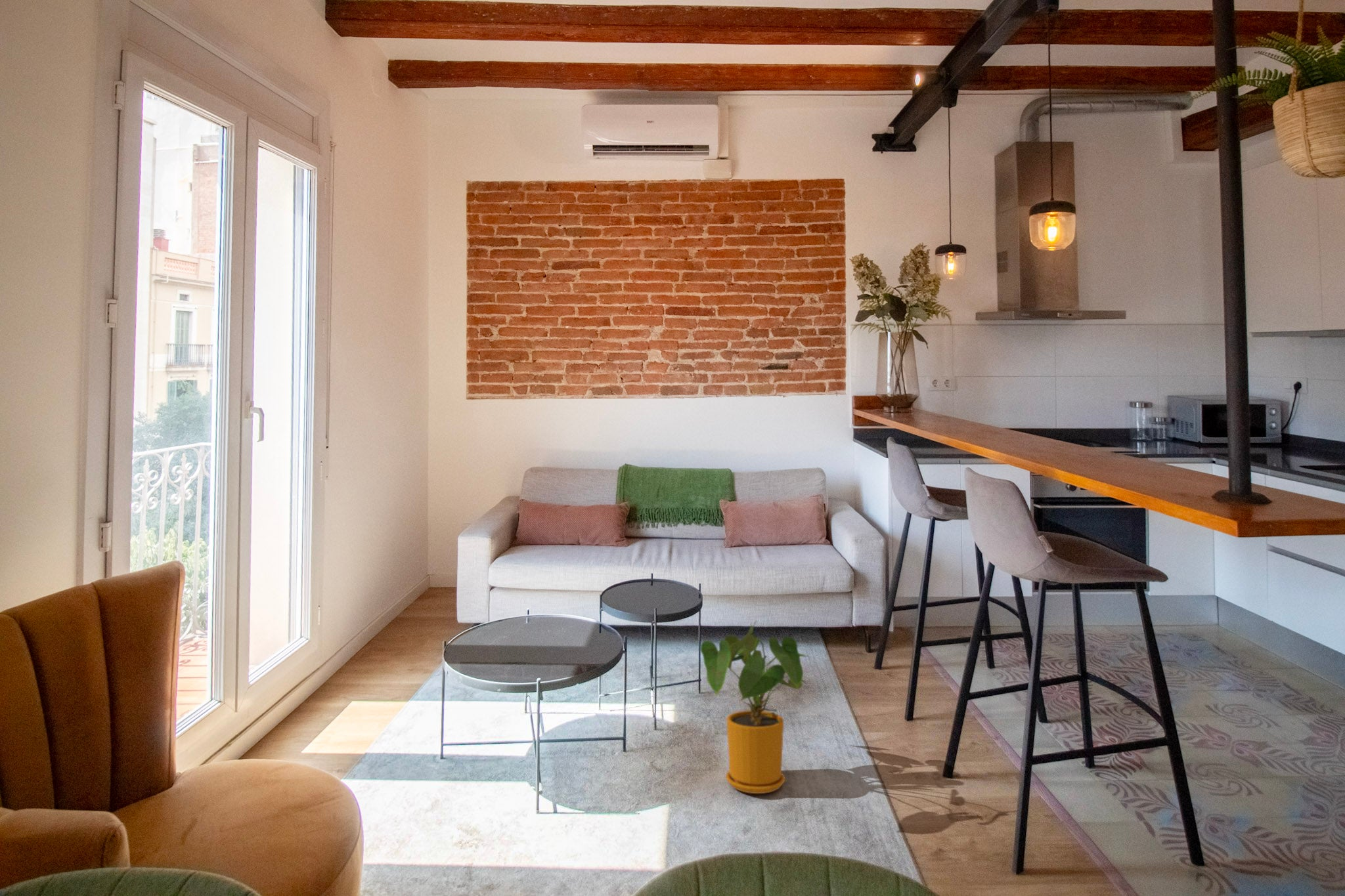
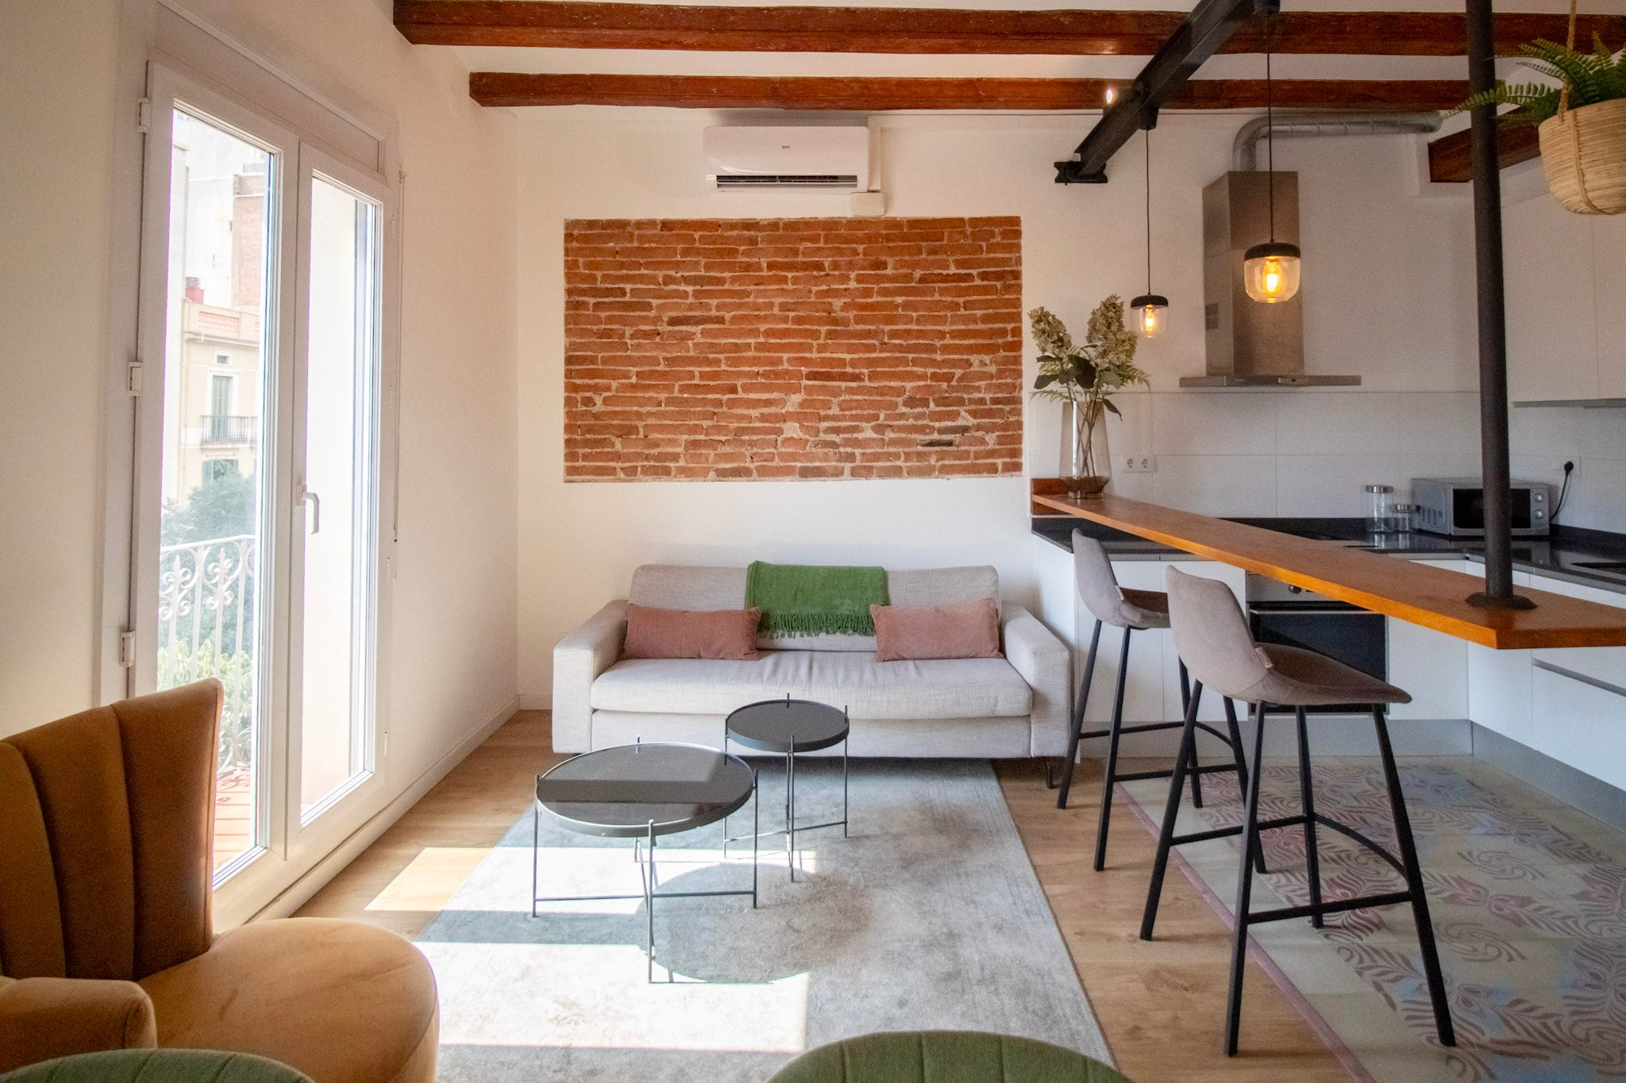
- house plant [699,620,814,794]
